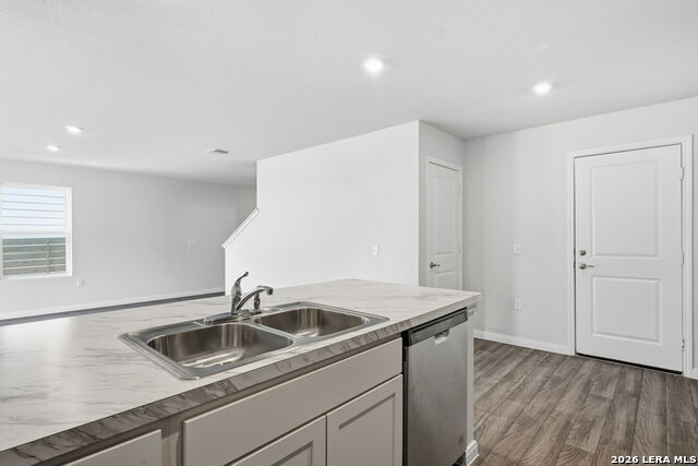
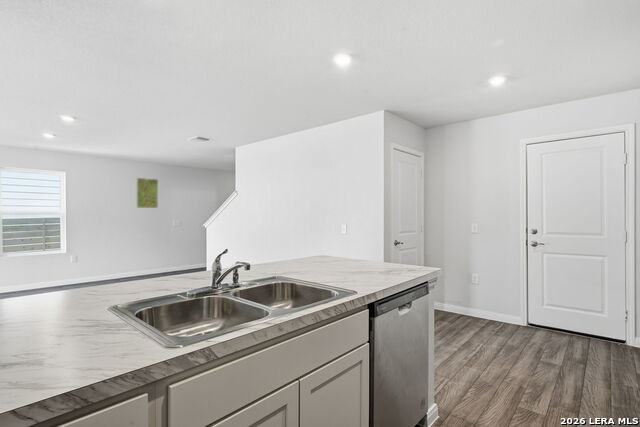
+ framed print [136,177,159,209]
